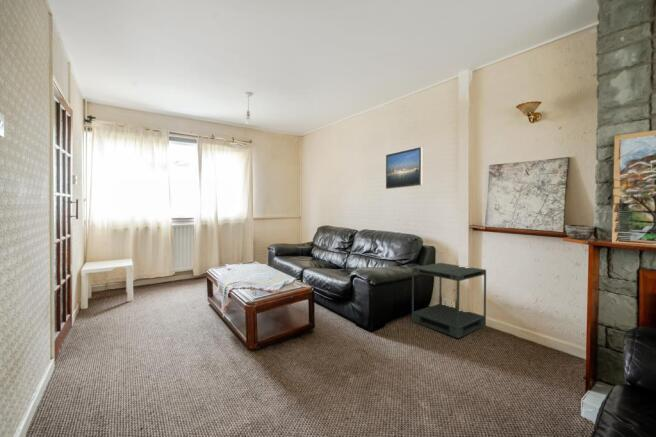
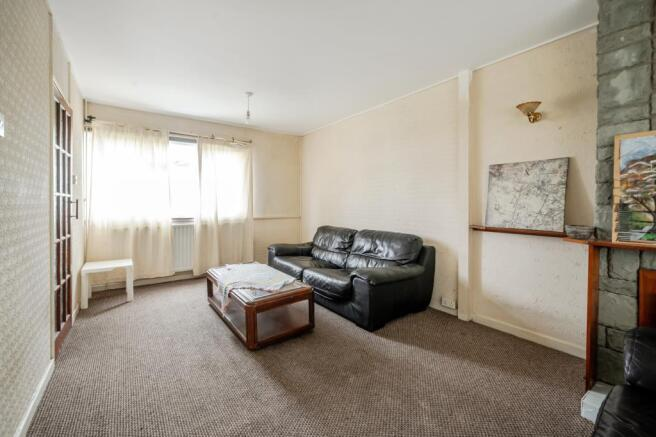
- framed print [385,146,424,190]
- side table [411,262,487,339]
